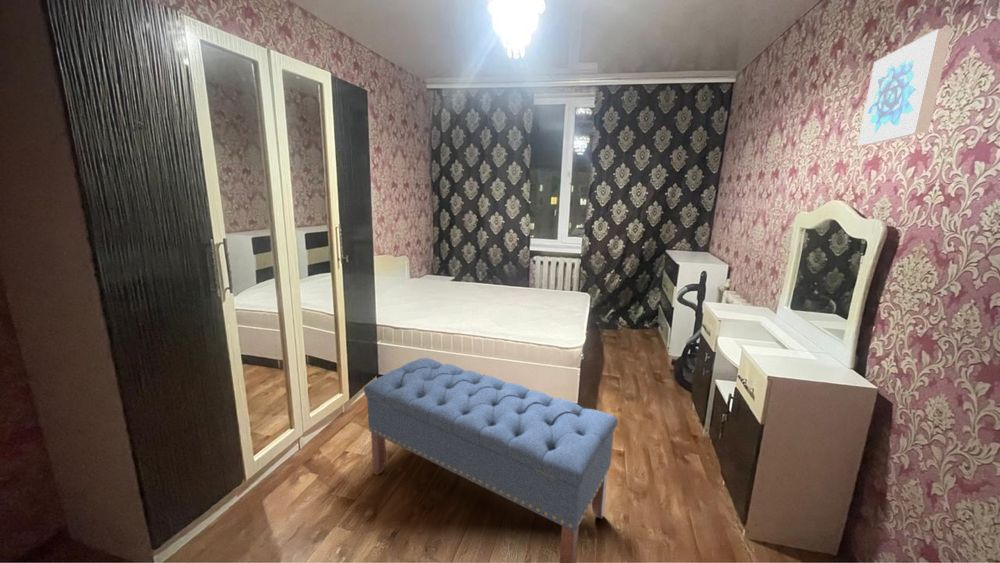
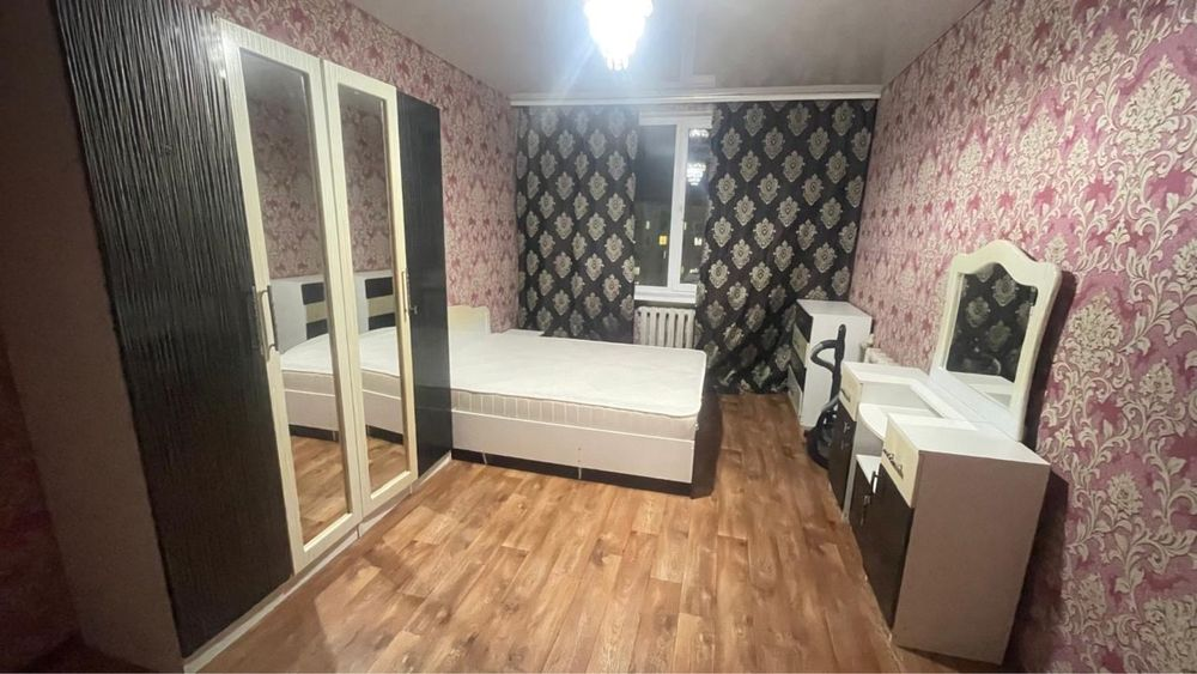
- bench [363,357,619,563]
- wall art [857,27,954,146]
